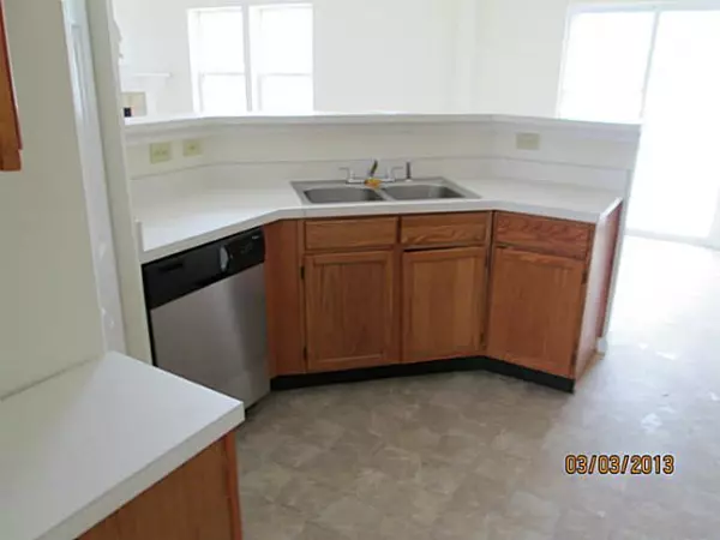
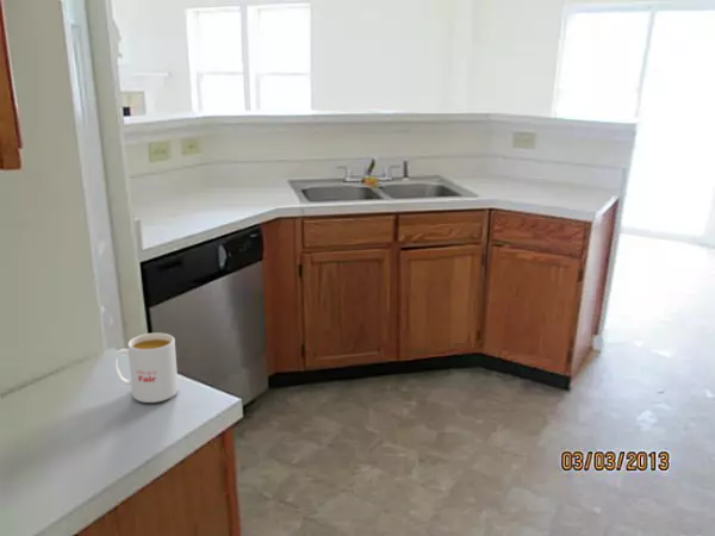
+ mug [112,332,179,404]
